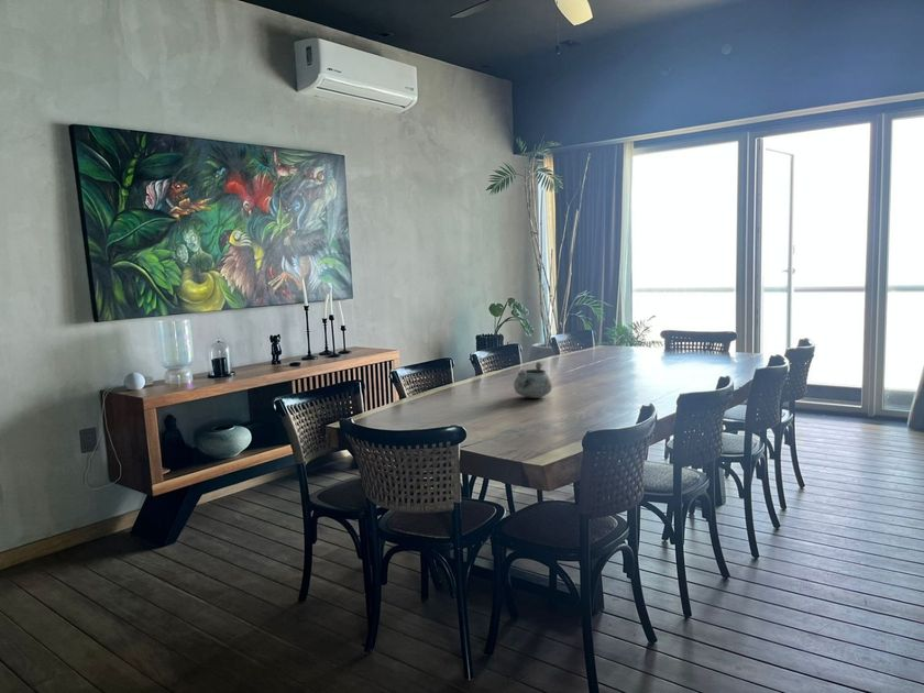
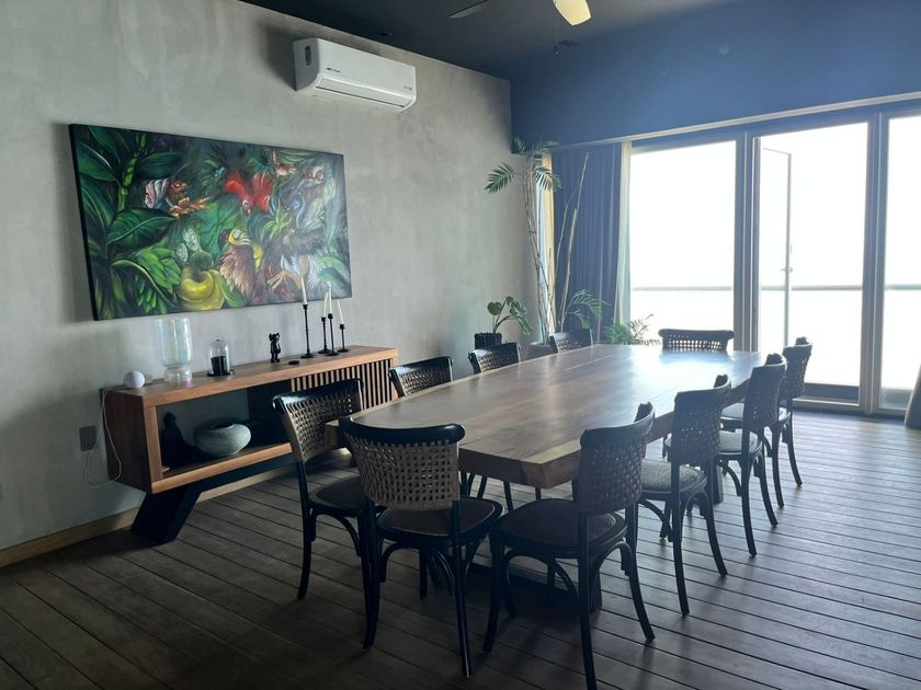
- decorative bowl [513,361,553,399]
